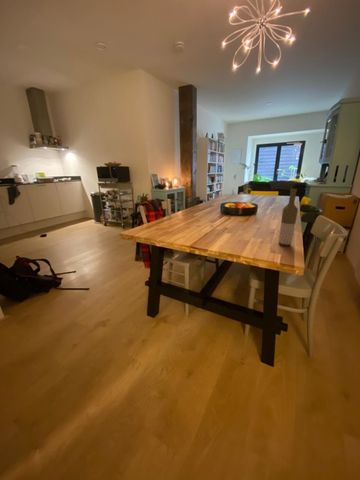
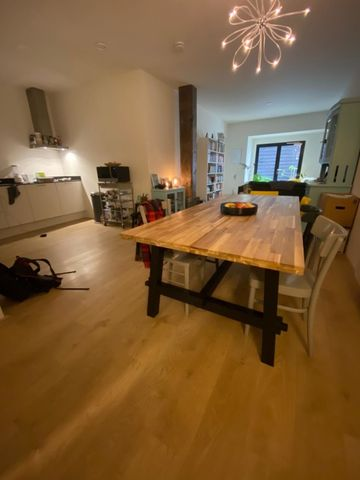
- bottle [278,188,299,247]
